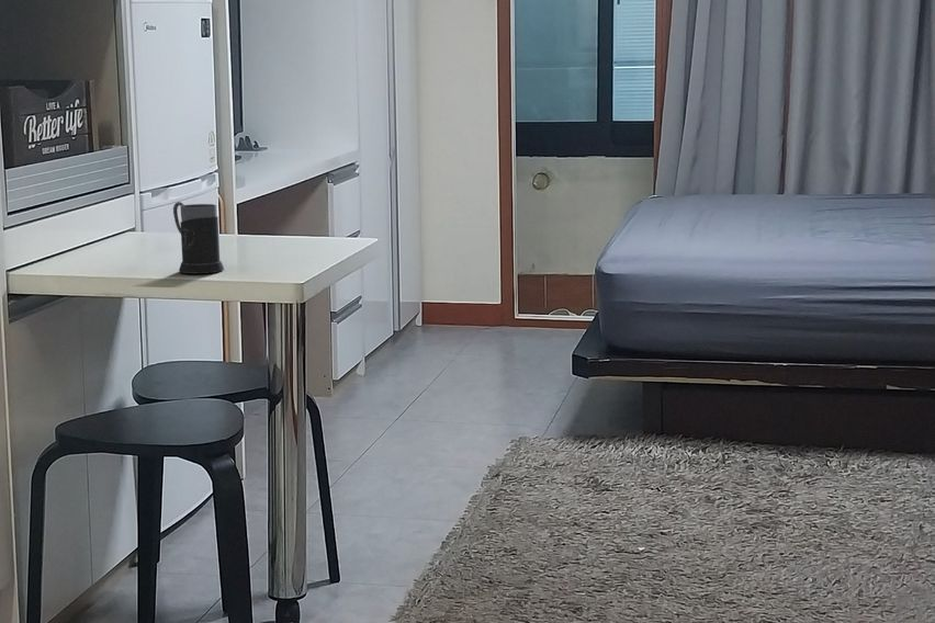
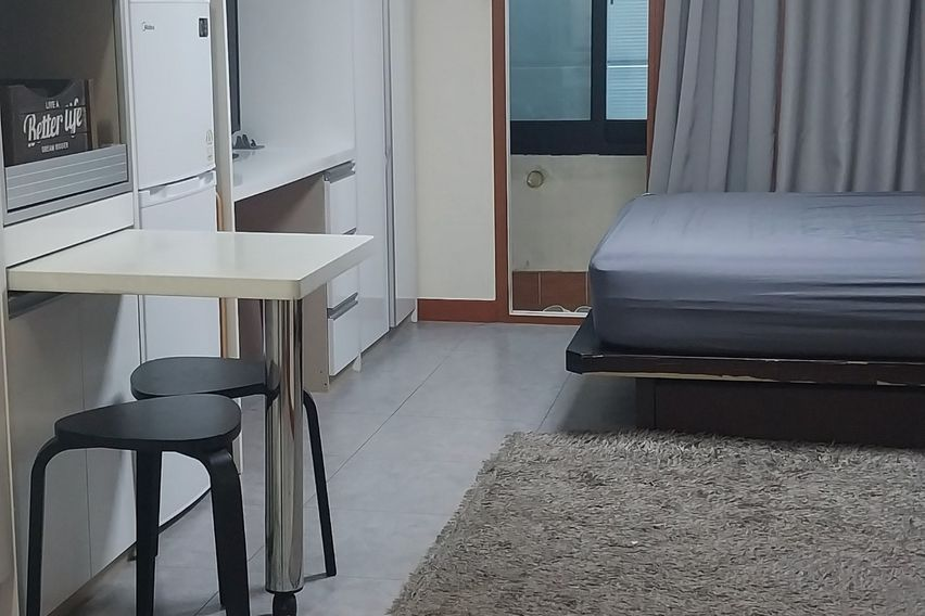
- mug [172,201,225,274]
